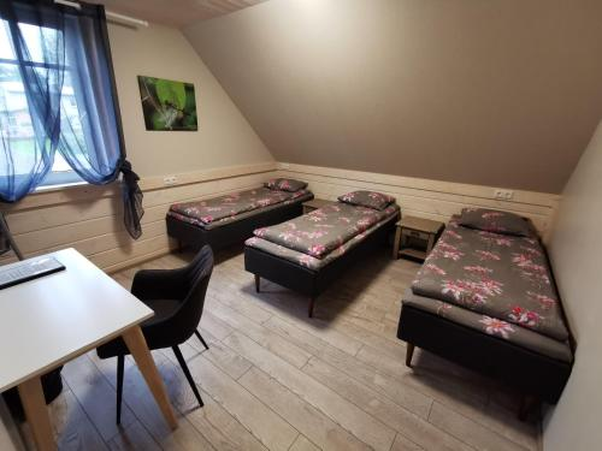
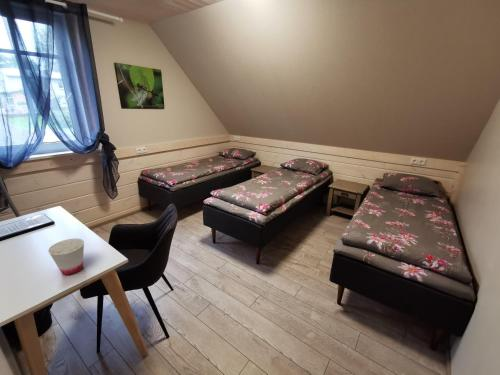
+ cup [47,238,85,276]
